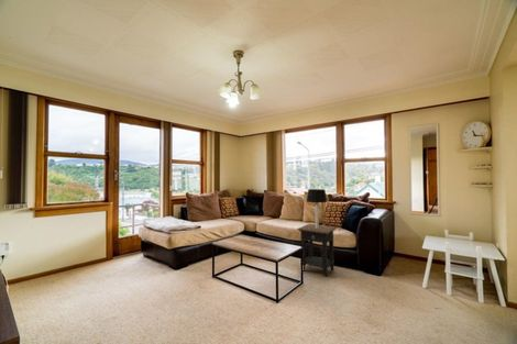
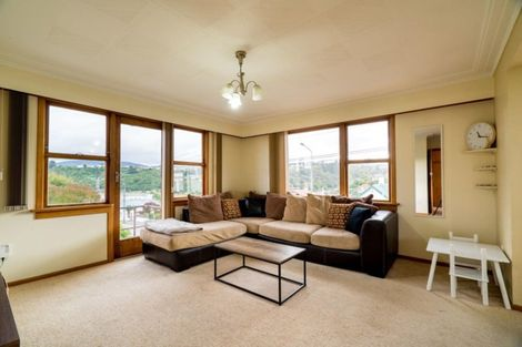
- table lamp [306,188,328,229]
- side table [296,223,338,278]
